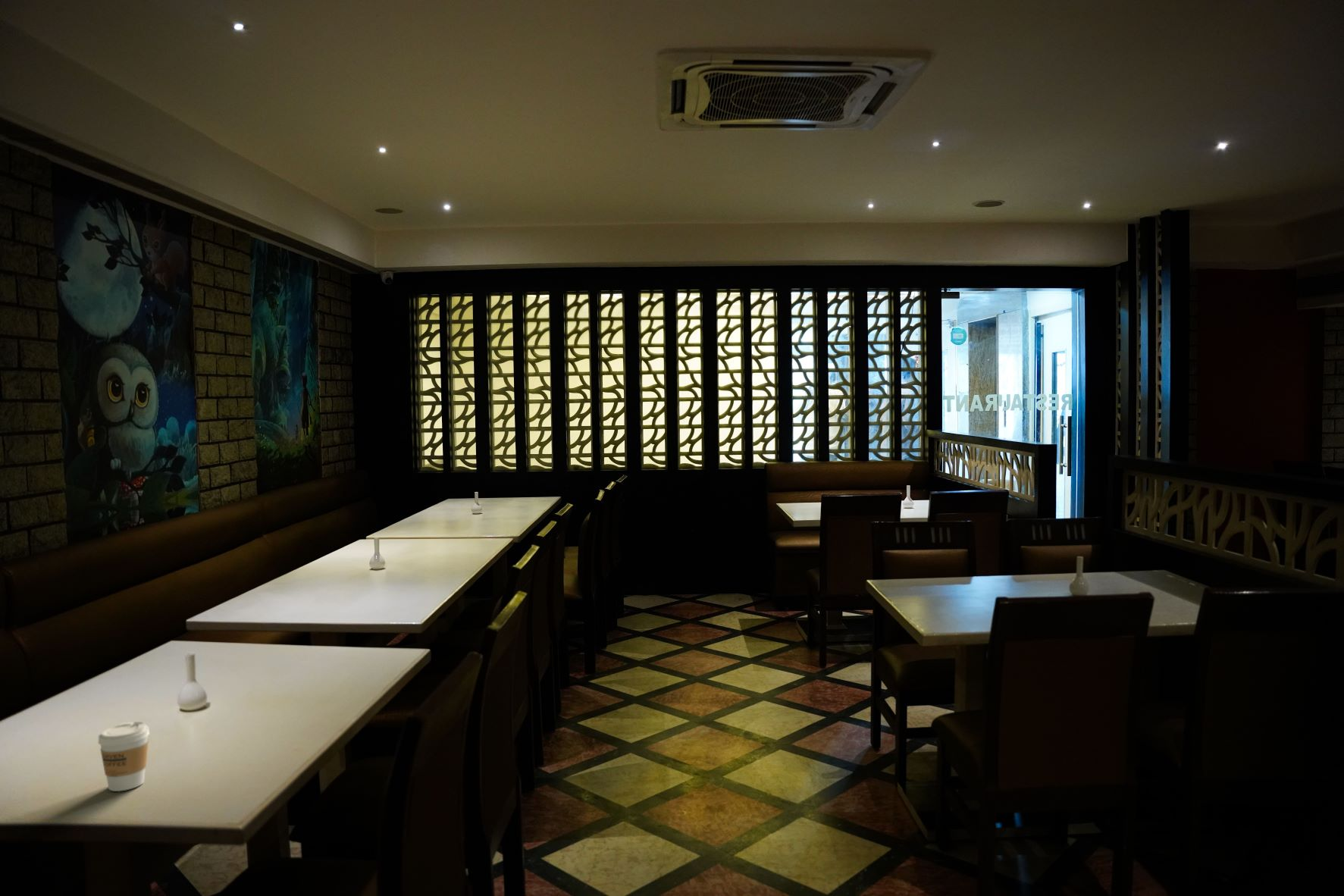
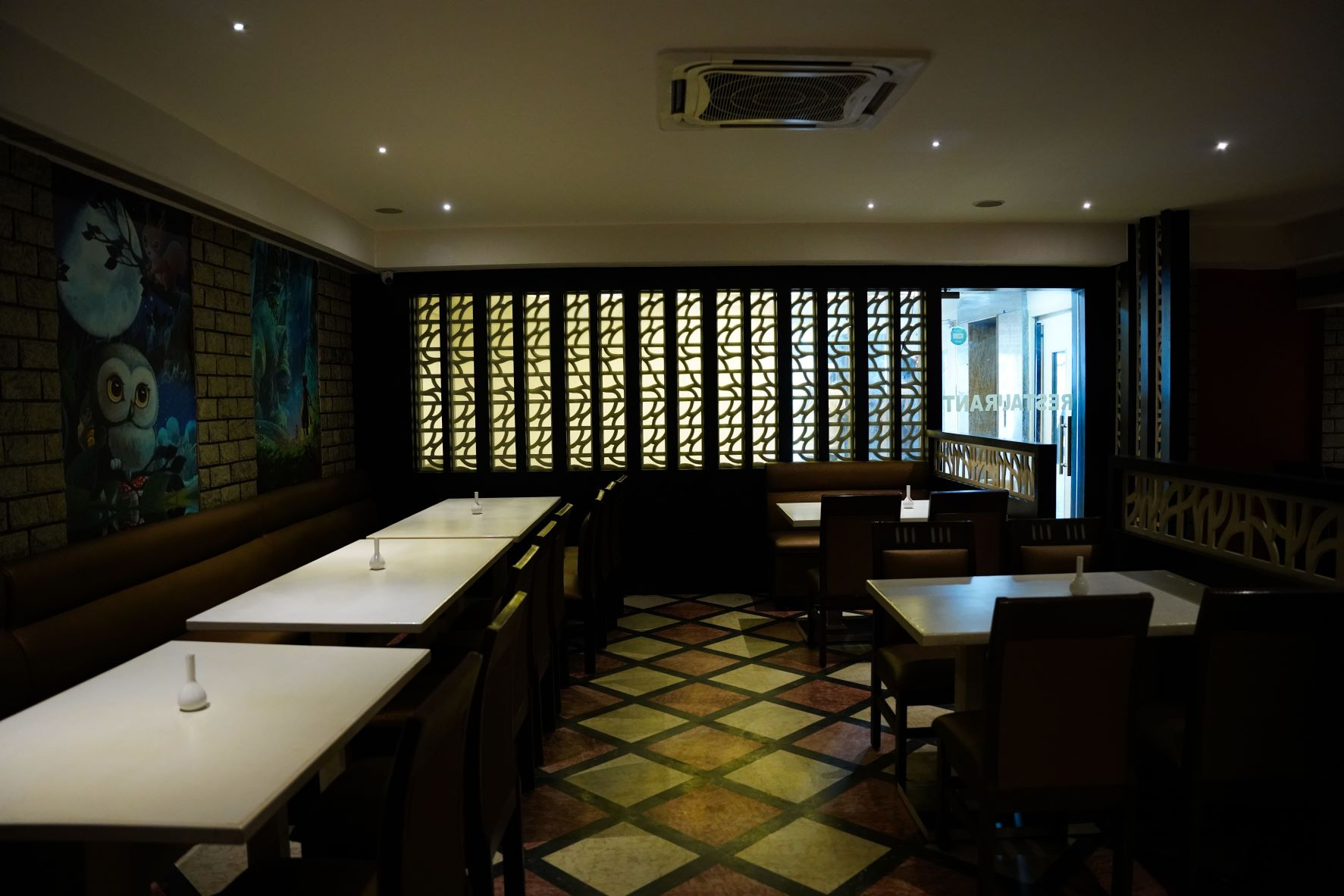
- coffee cup [98,721,150,792]
